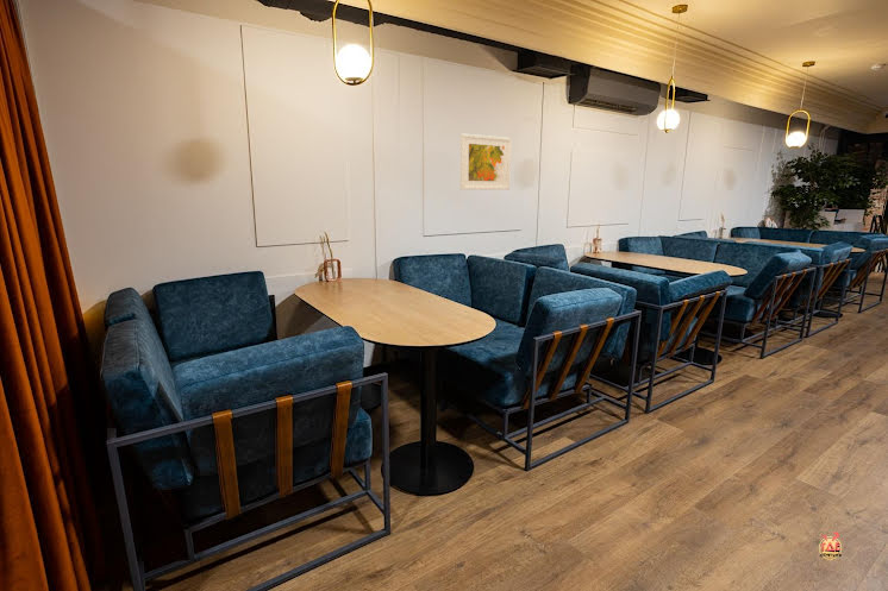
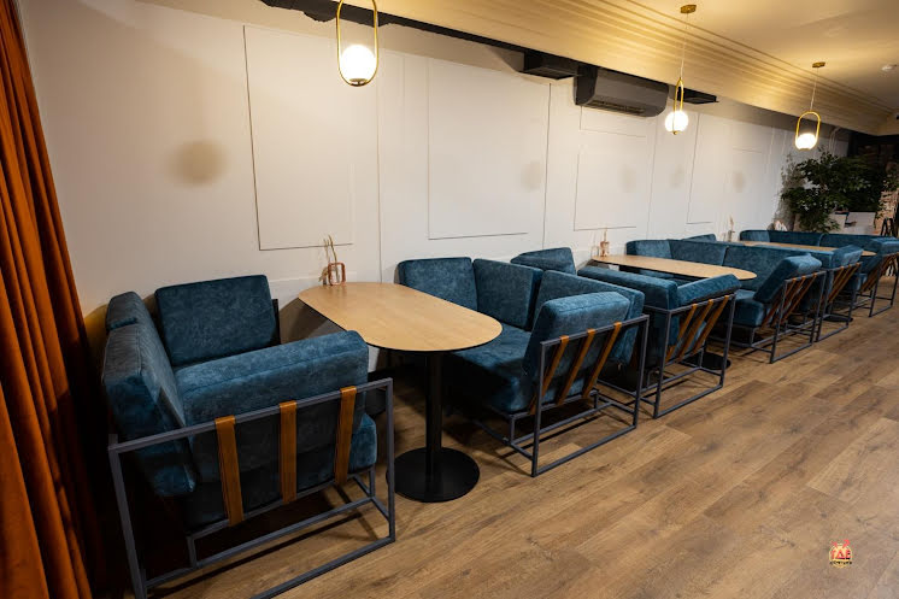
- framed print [459,133,512,190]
